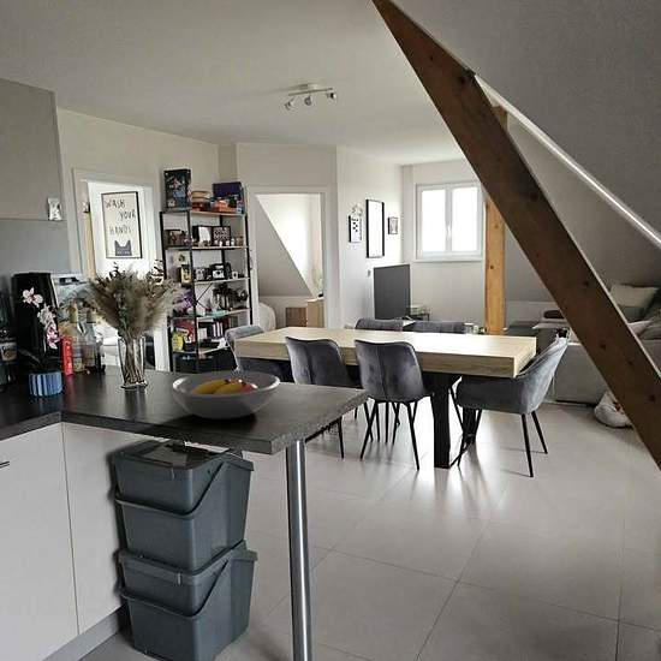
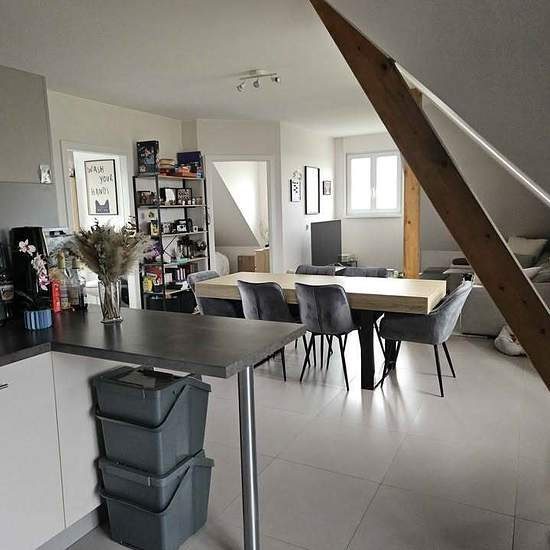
- fruit bowl [168,369,281,421]
